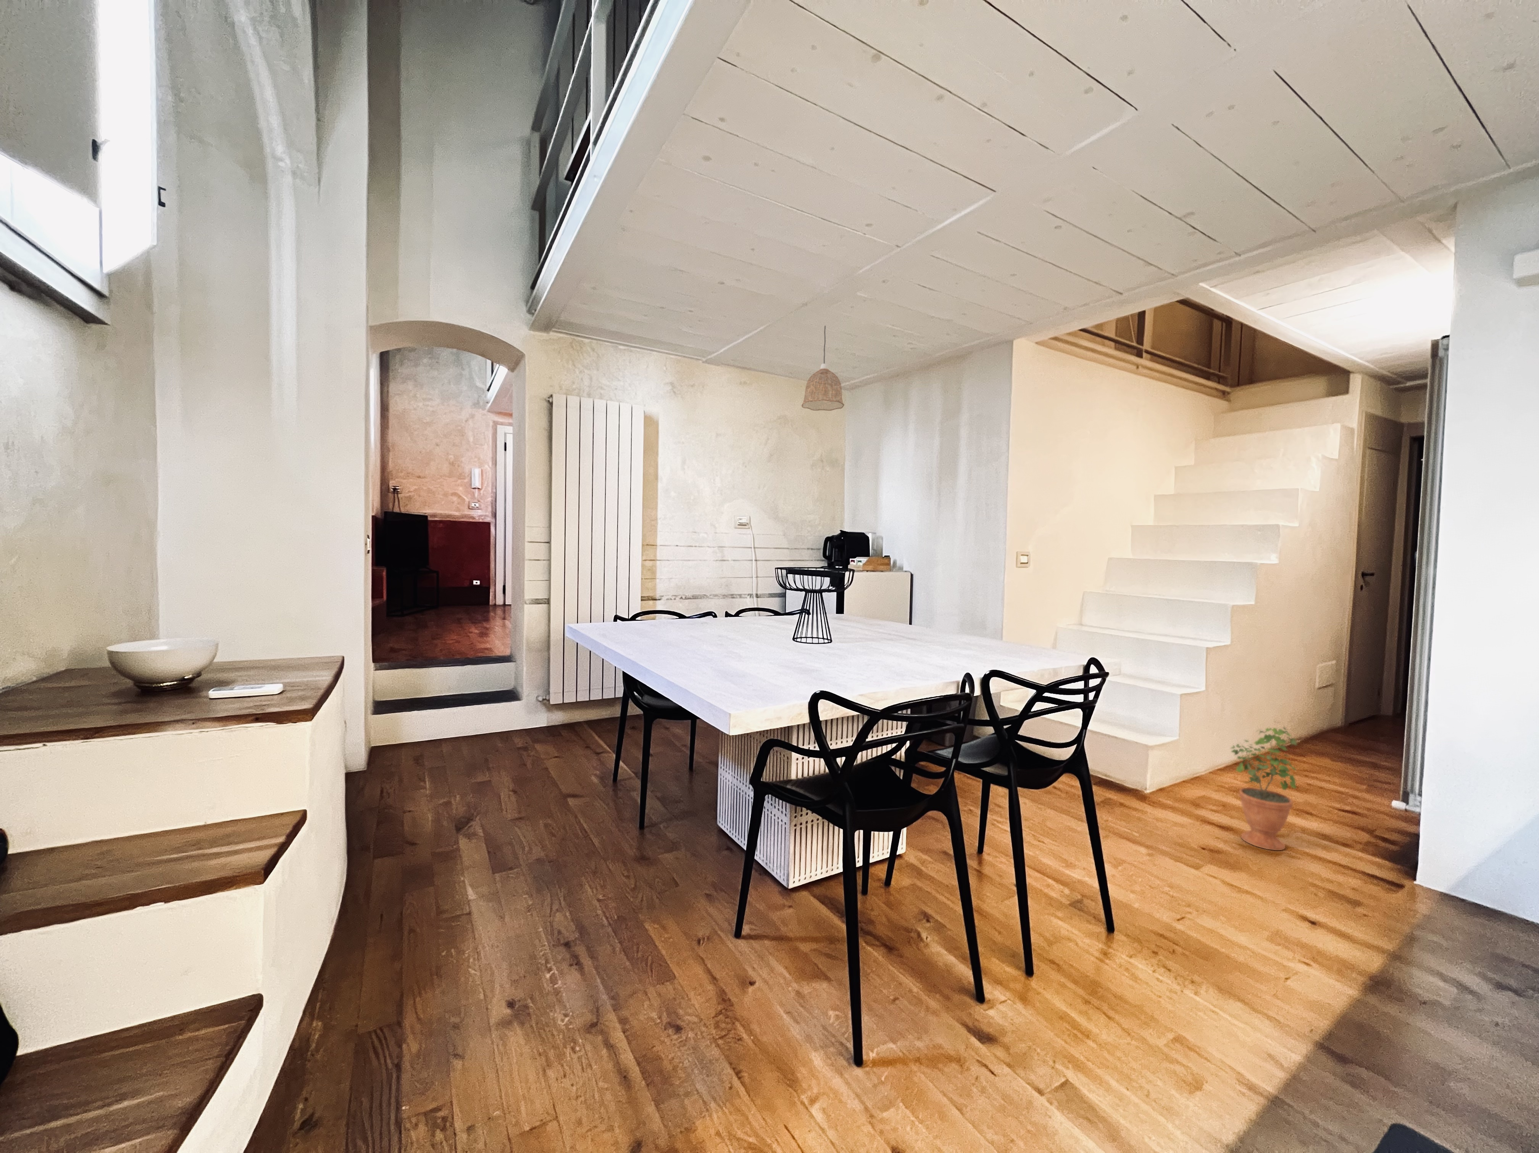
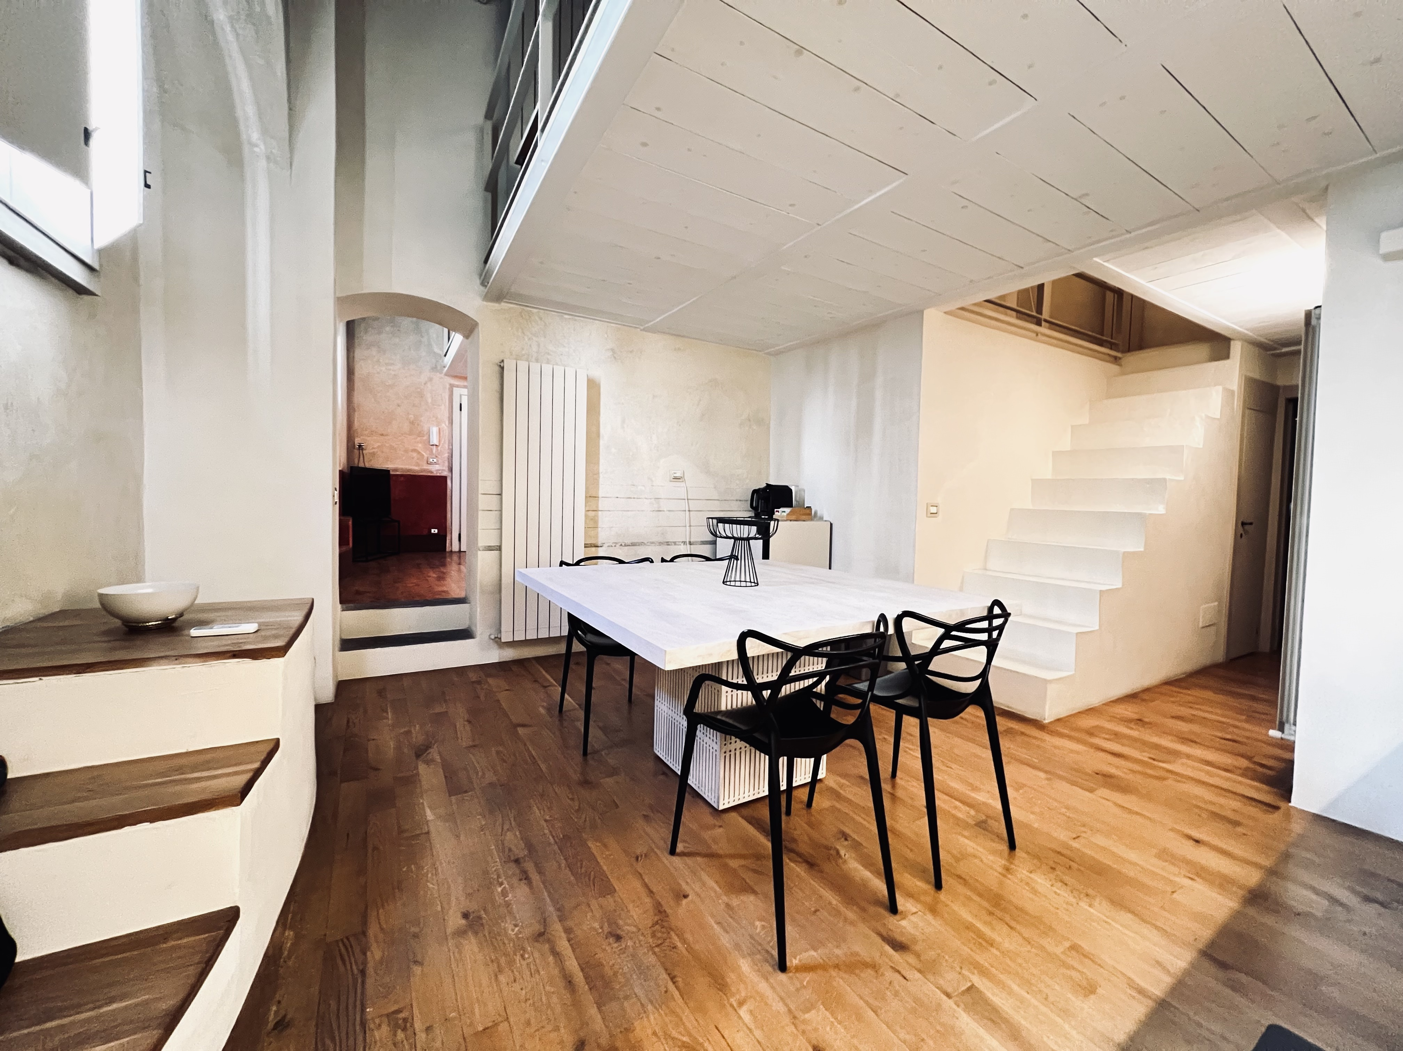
- pendant lamp [801,326,845,411]
- potted plant [1230,721,1298,850]
